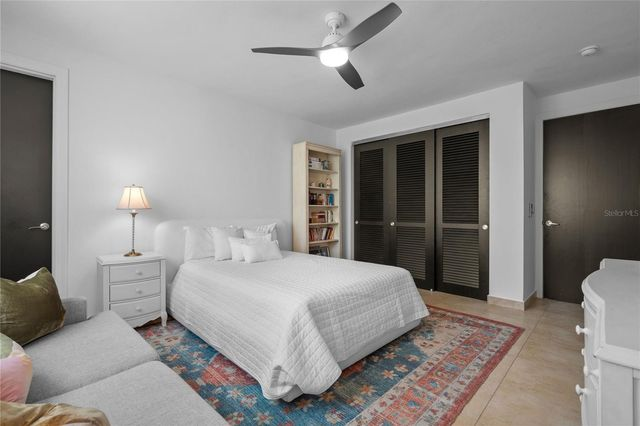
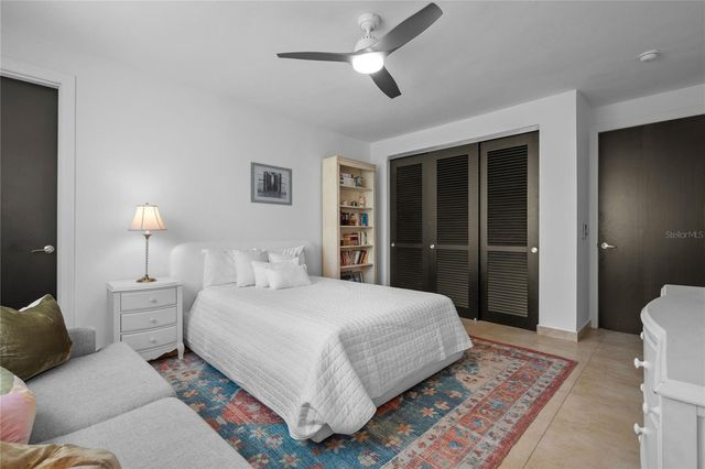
+ wall art [250,161,293,207]
